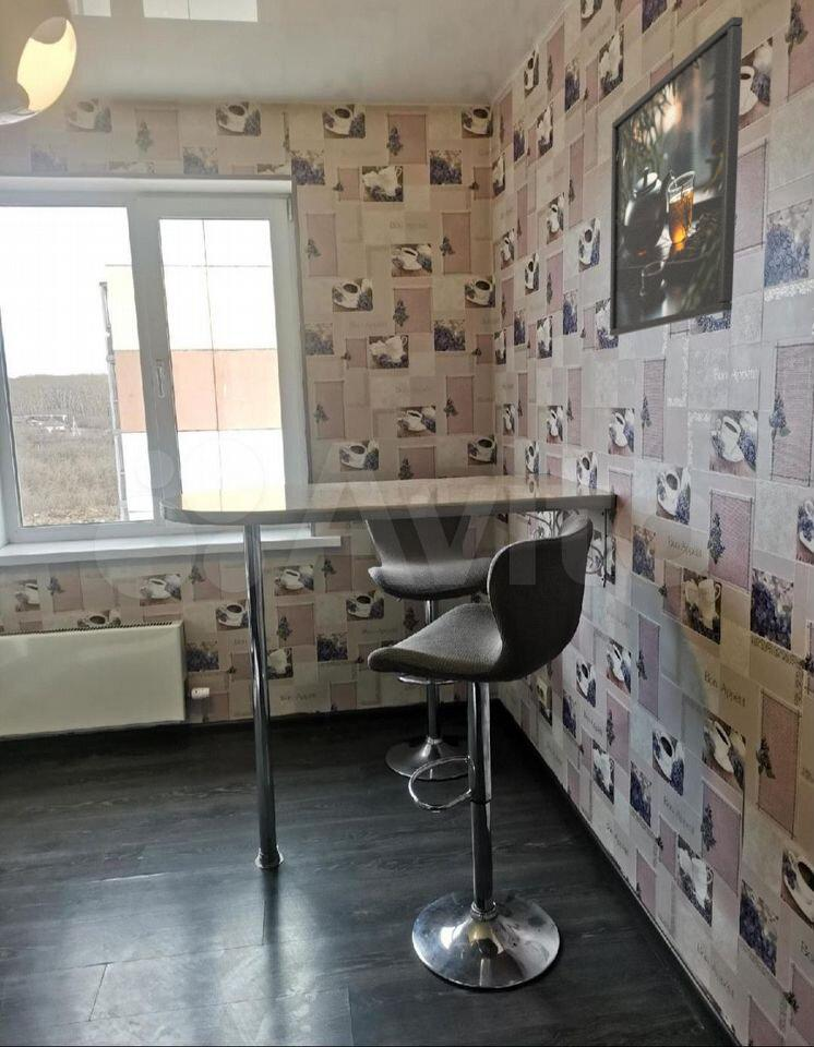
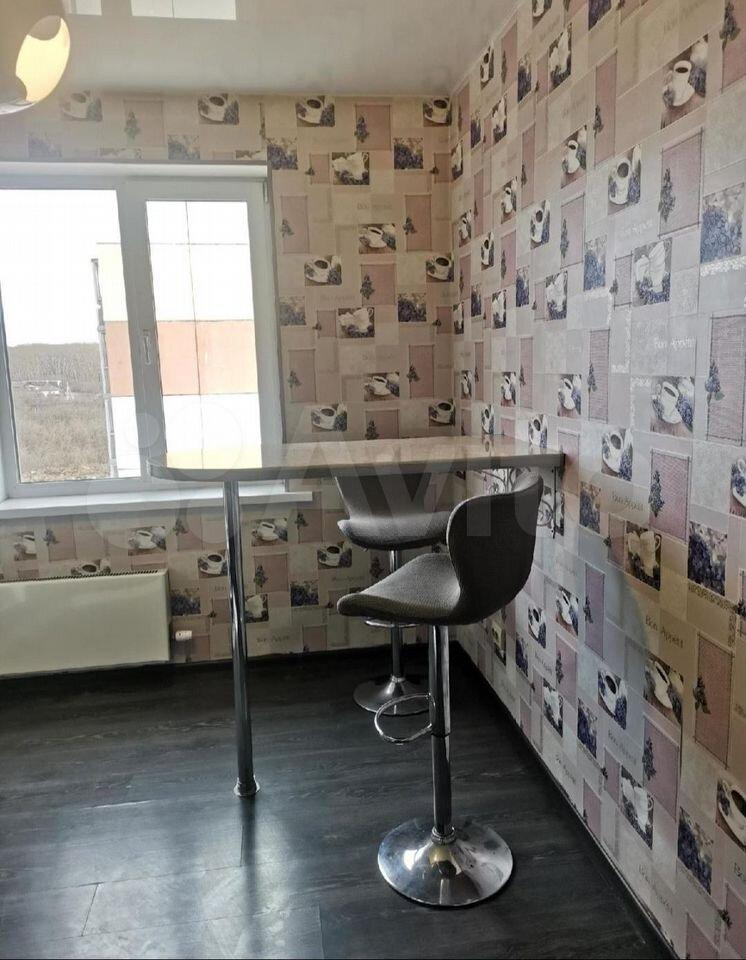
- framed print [609,15,744,337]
